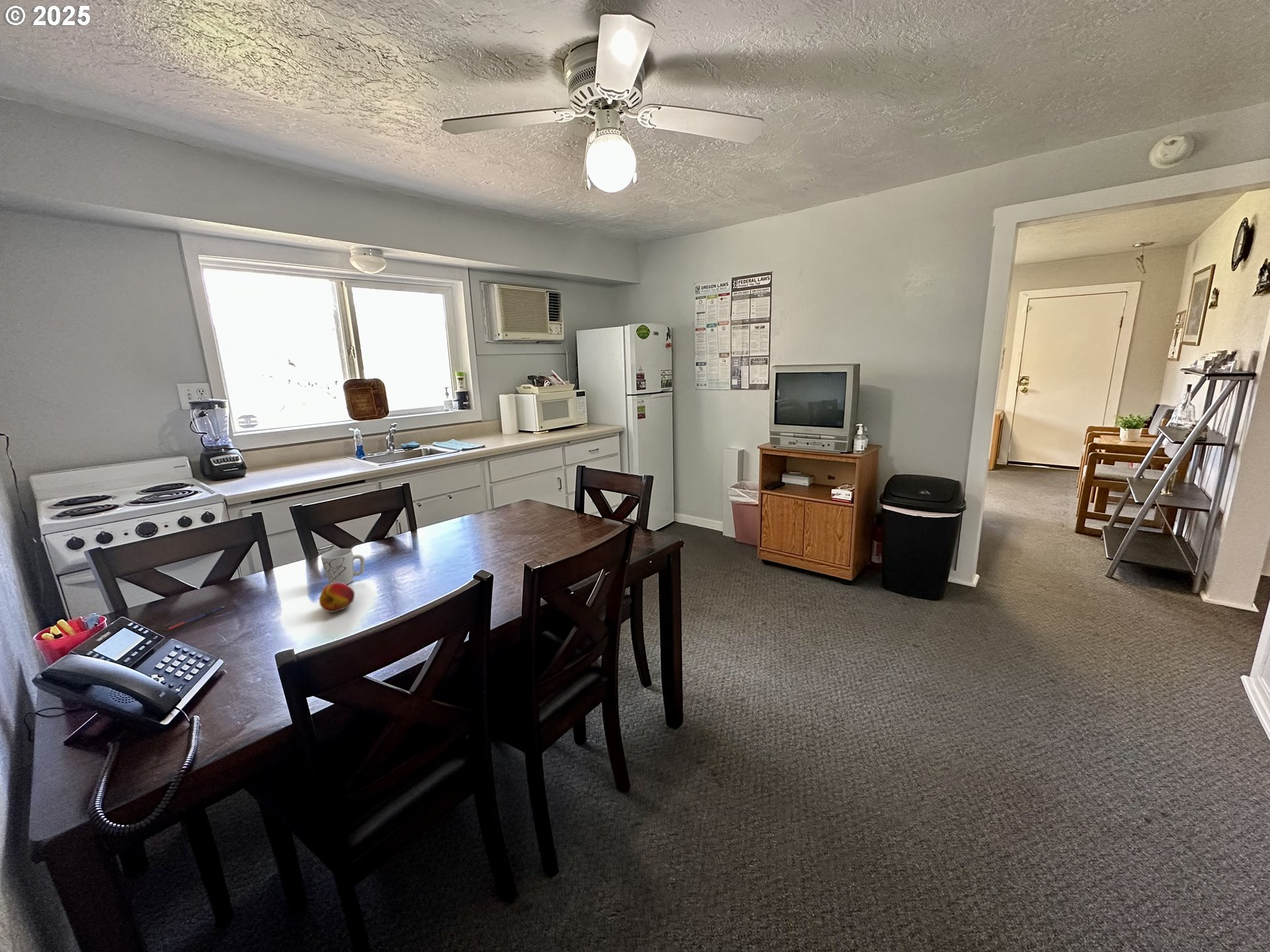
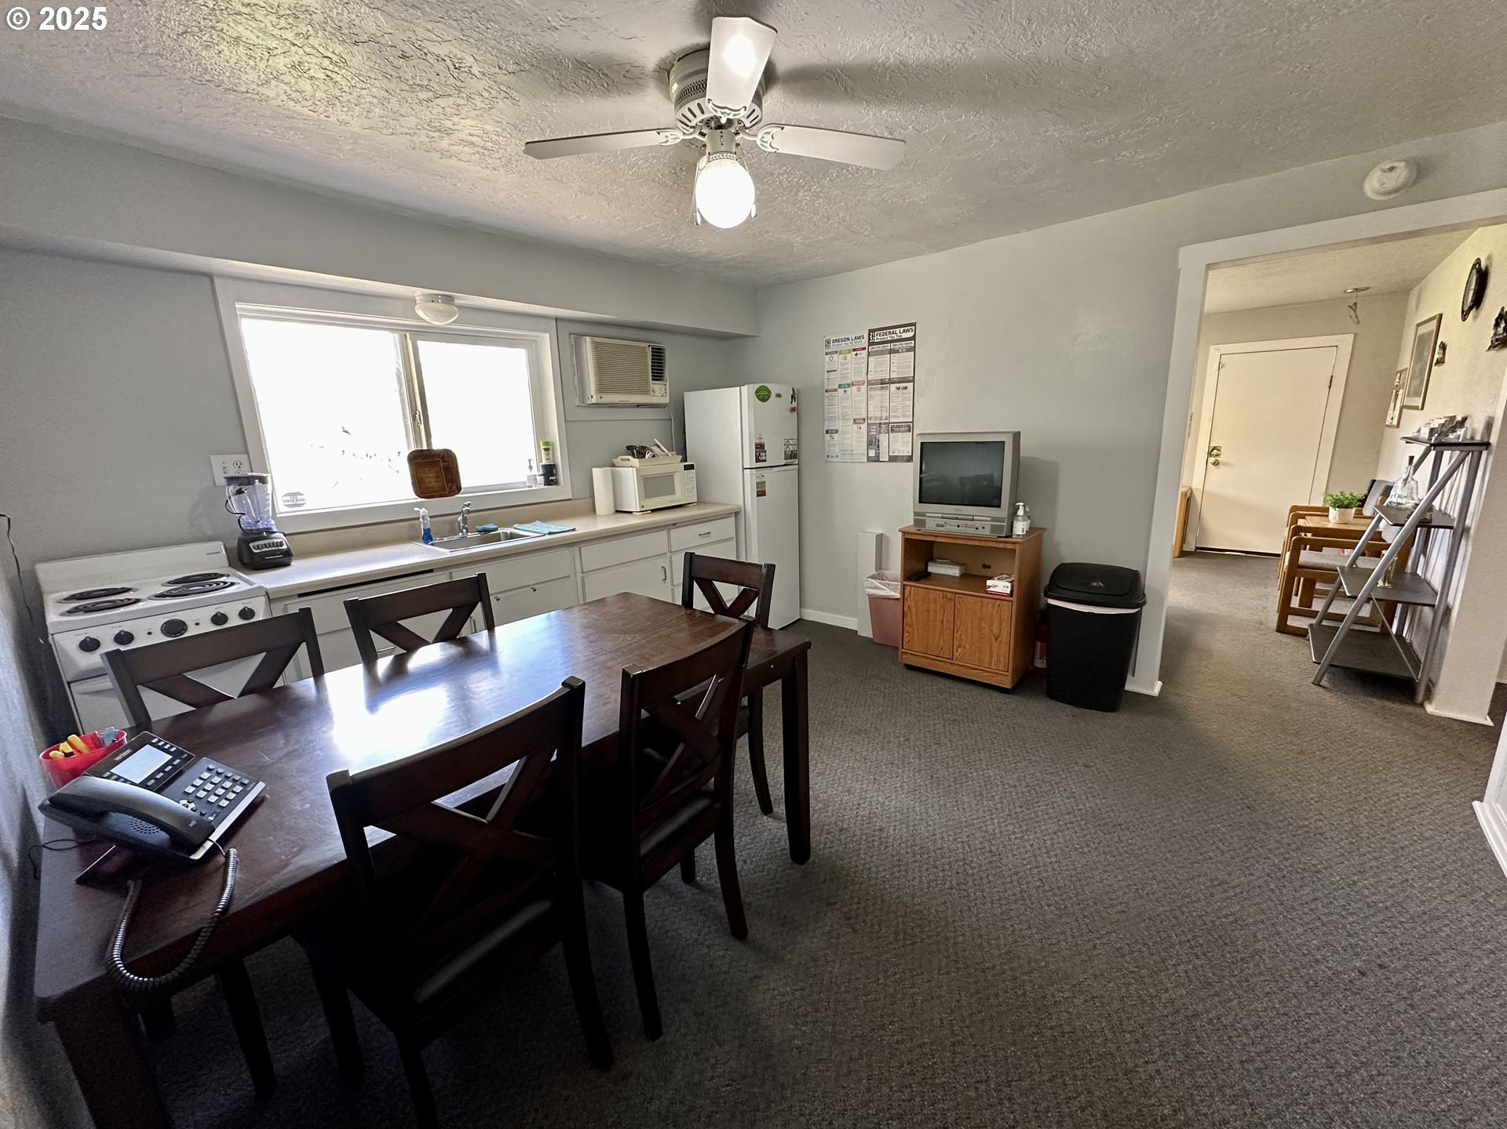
- pen [167,606,226,631]
- mug [320,548,365,585]
- fruit [318,582,355,613]
